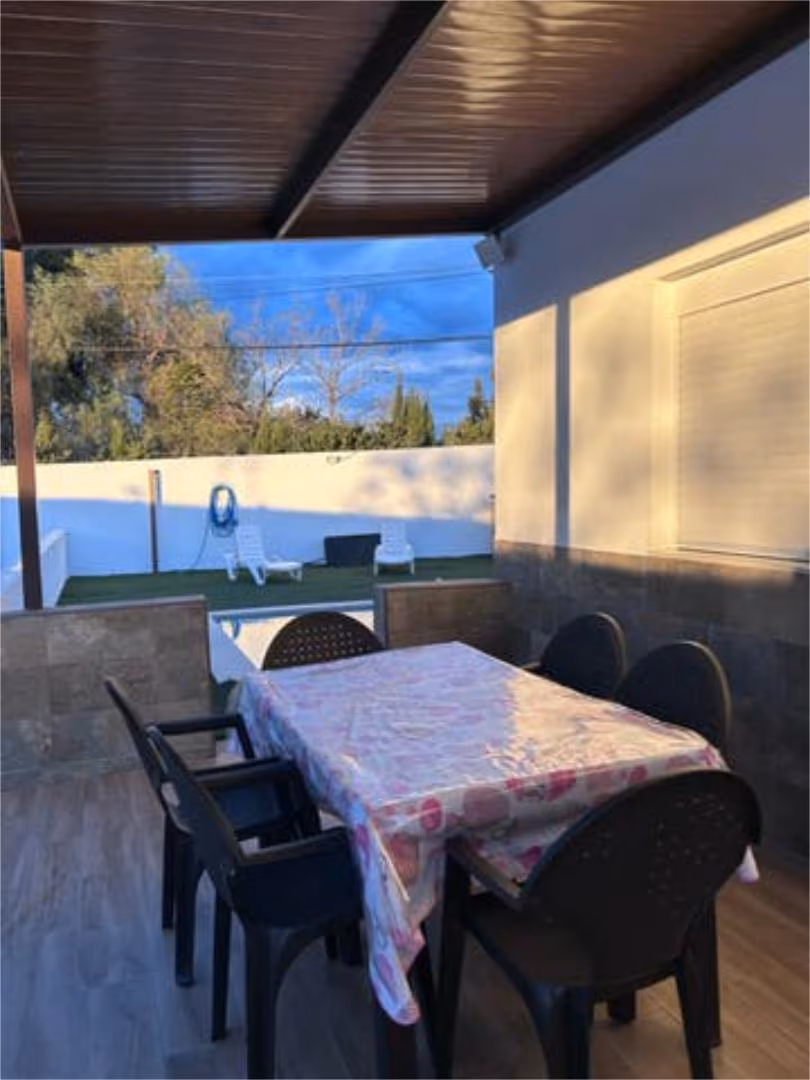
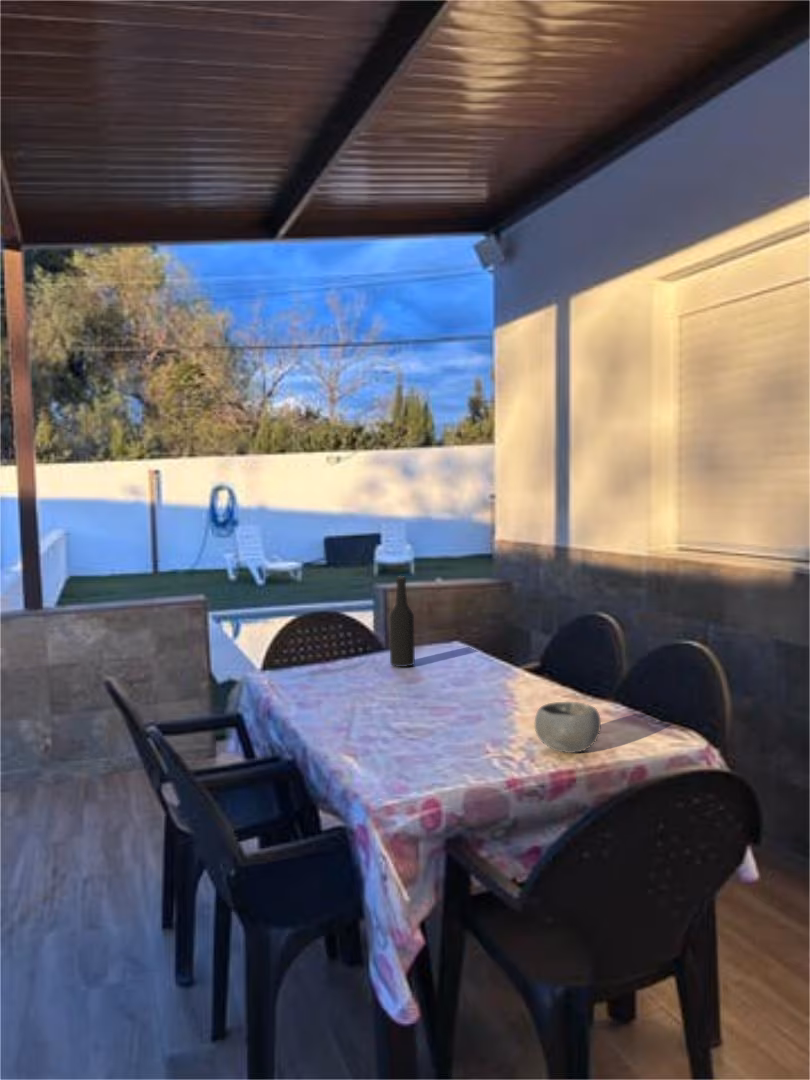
+ bottle [388,575,416,668]
+ bowl [534,701,602,754]
